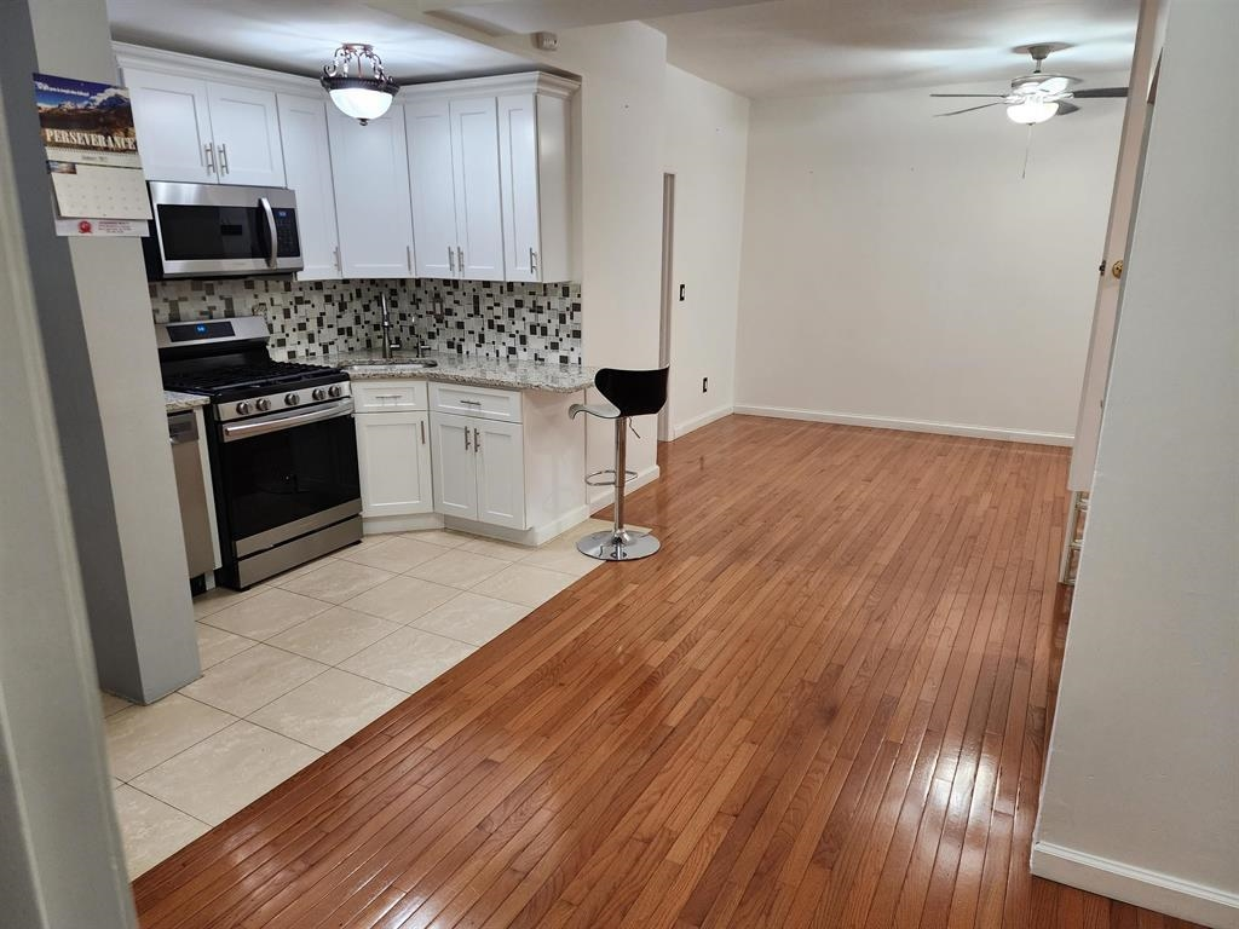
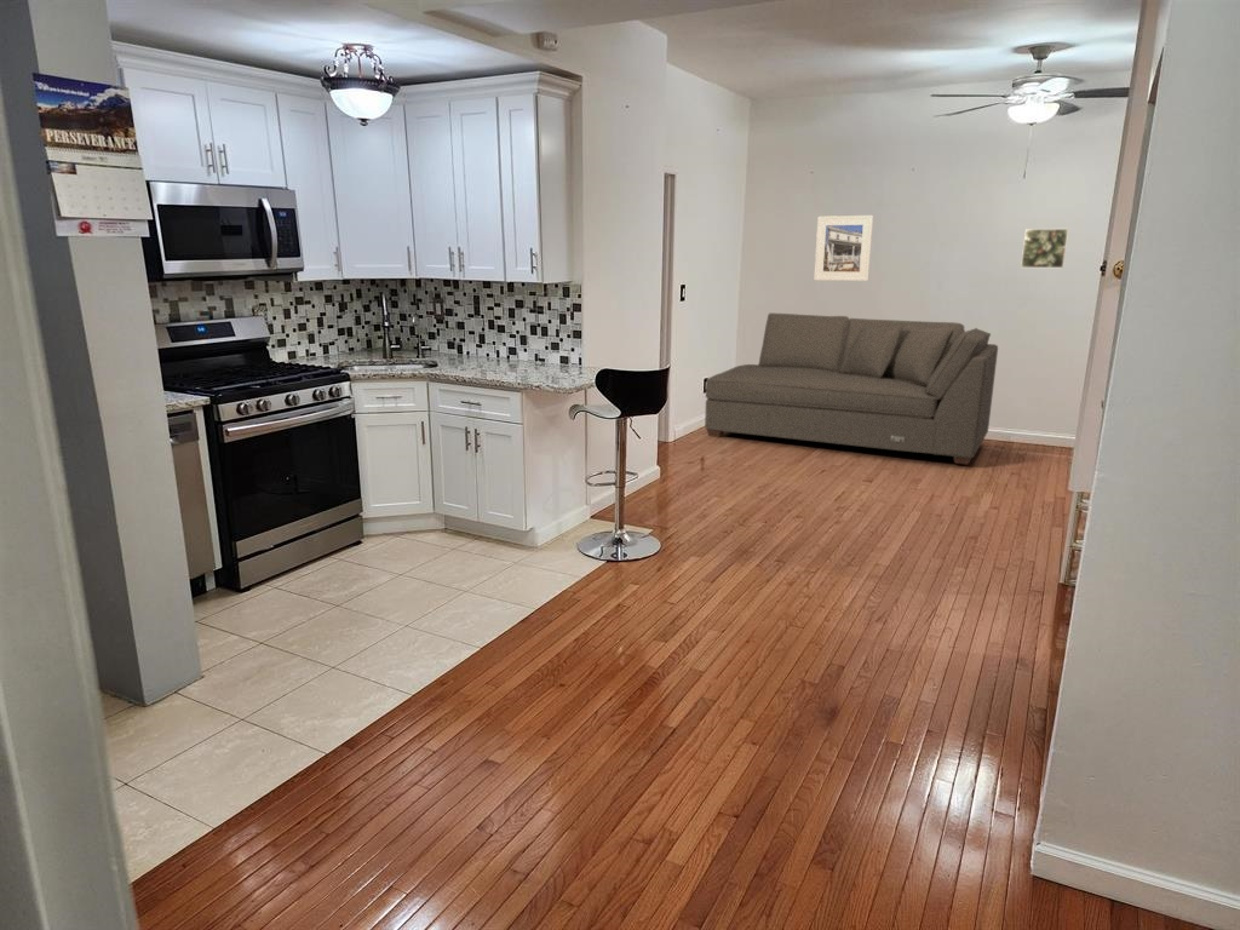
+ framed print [813,214,874,282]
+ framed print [1020,228,1069,269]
+ sofa [704,312,999,466]
